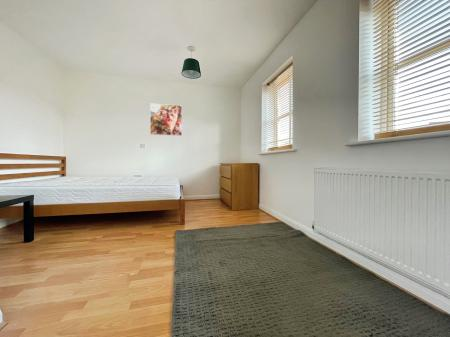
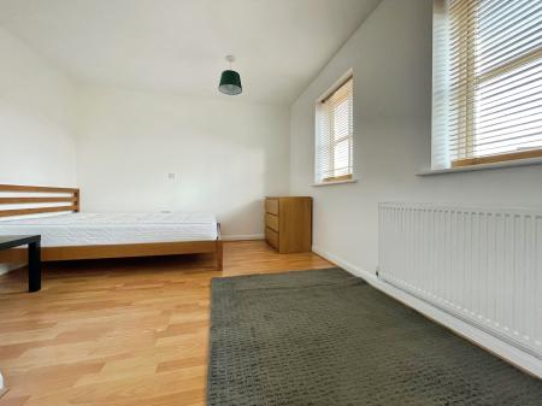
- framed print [149,102,183,137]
